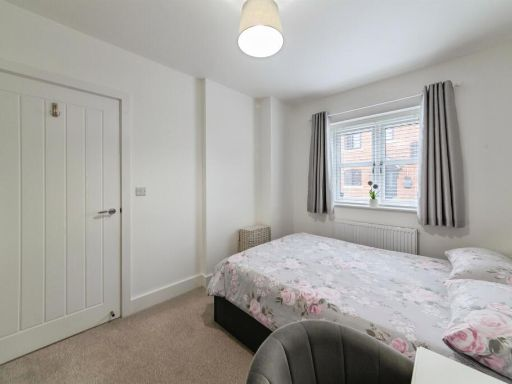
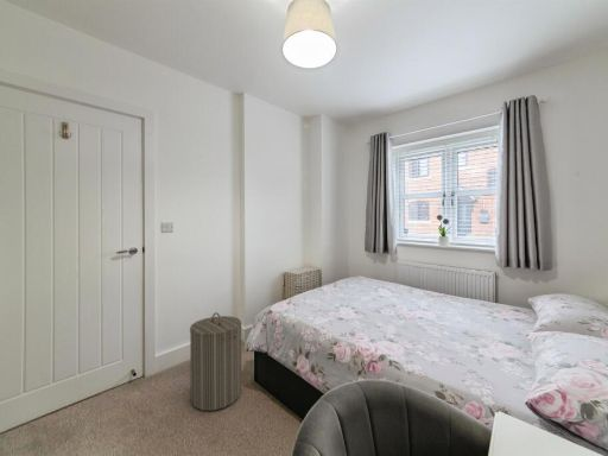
+ laundry hamper [189,311,242,412]
